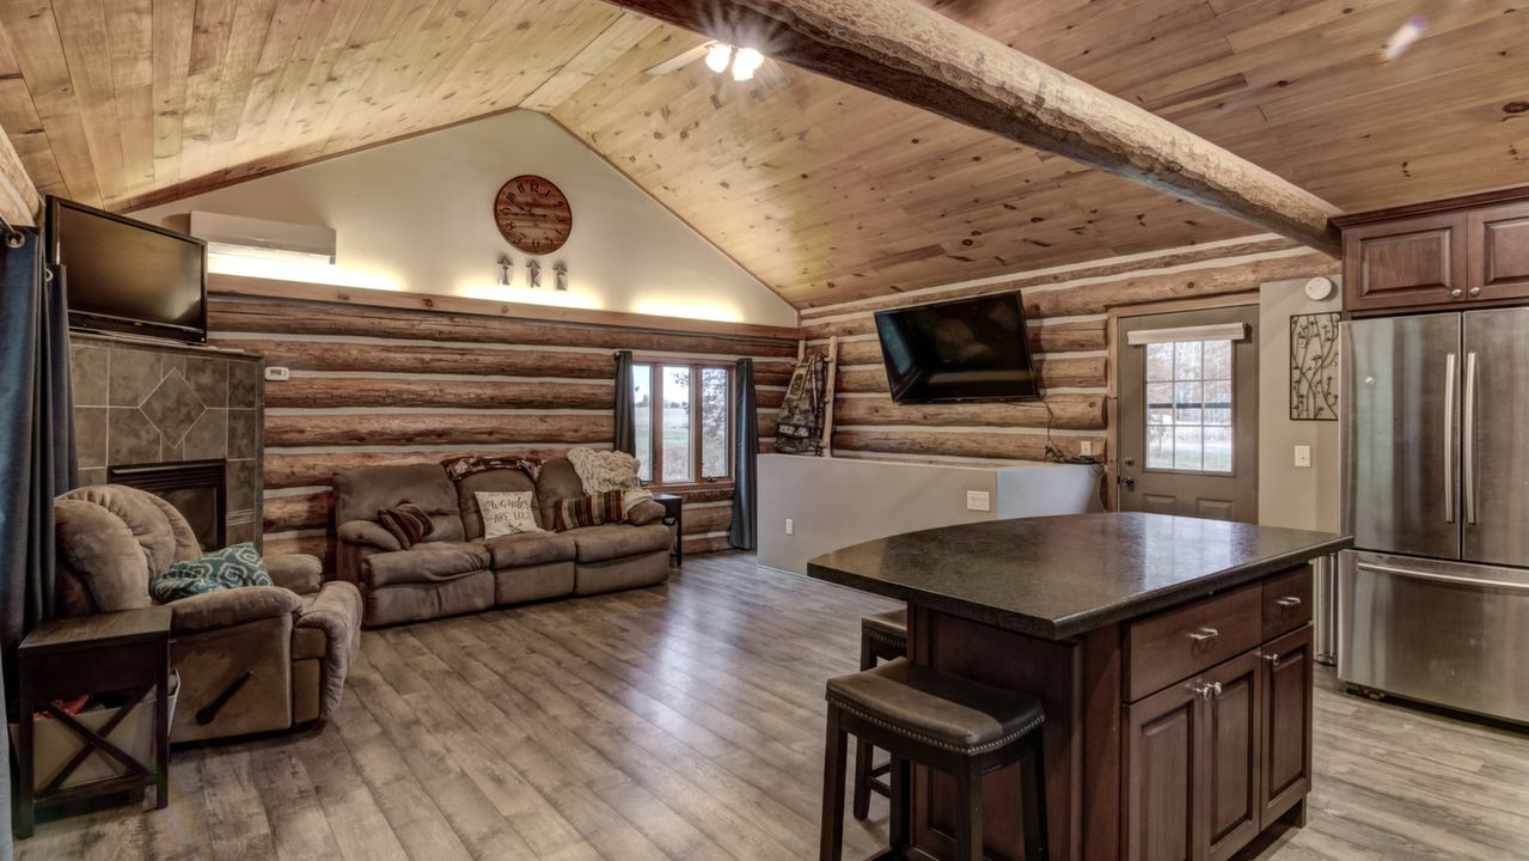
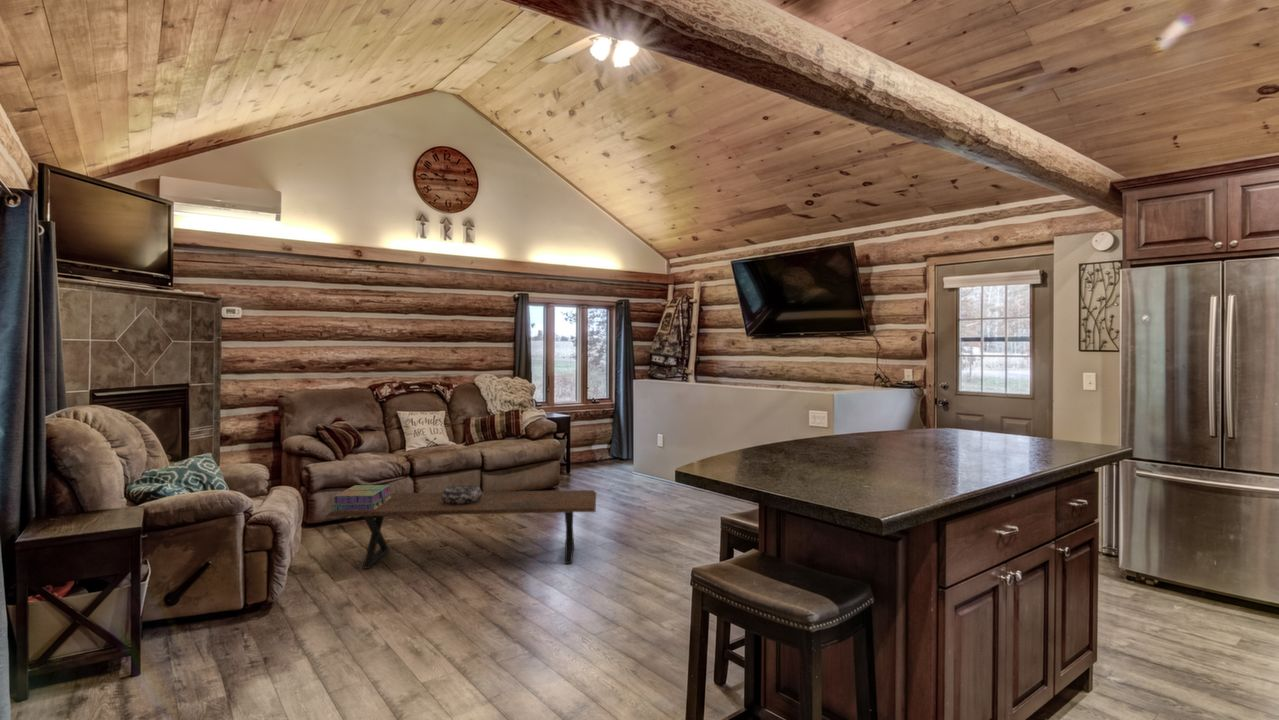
+ coffee table [324,489,597,570]
+ decorative bowl [441,484,483,504]
+ stack of books [331,484,393,511]
